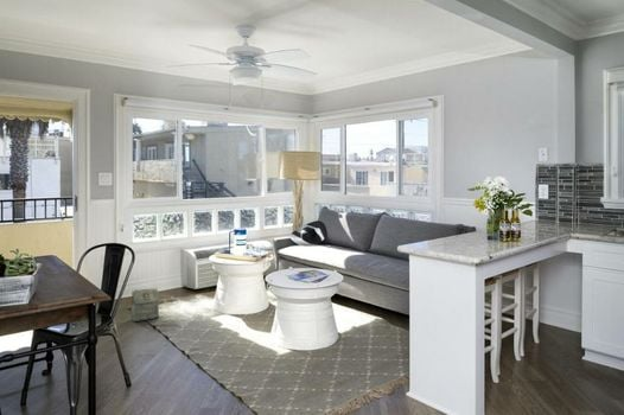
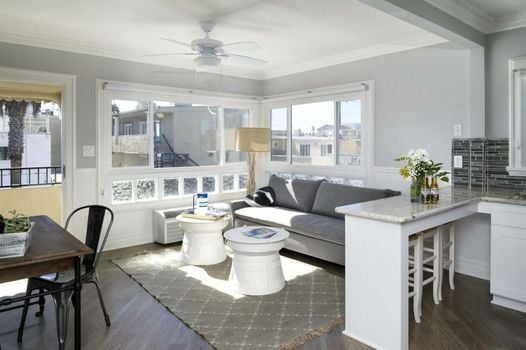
- bag [130,287,160,323]
